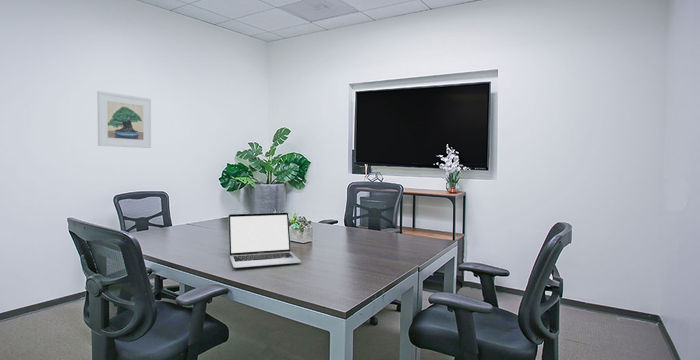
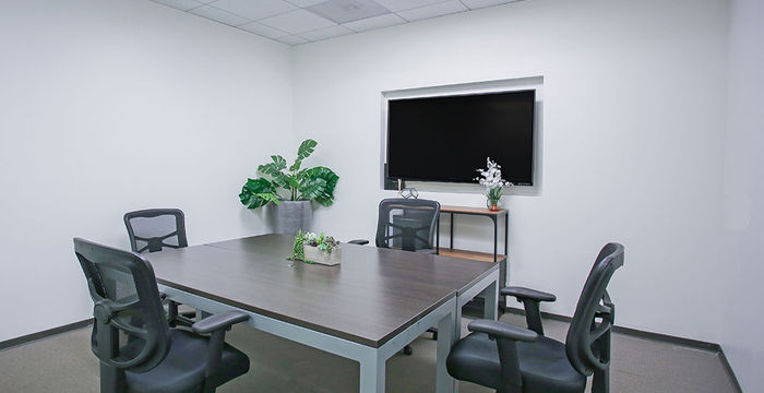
- laptop [227,211,302,269]
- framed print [96,90,152,149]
